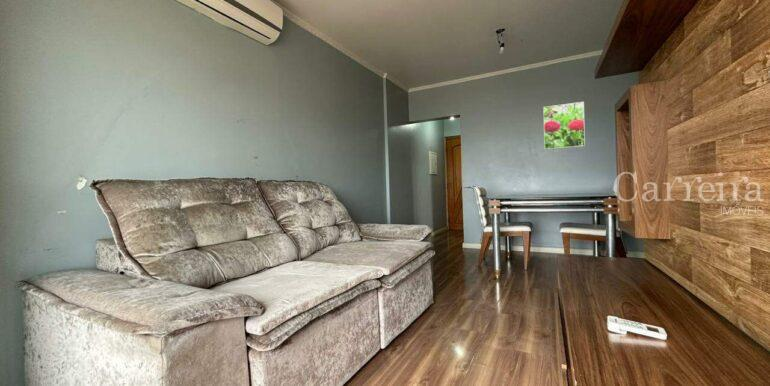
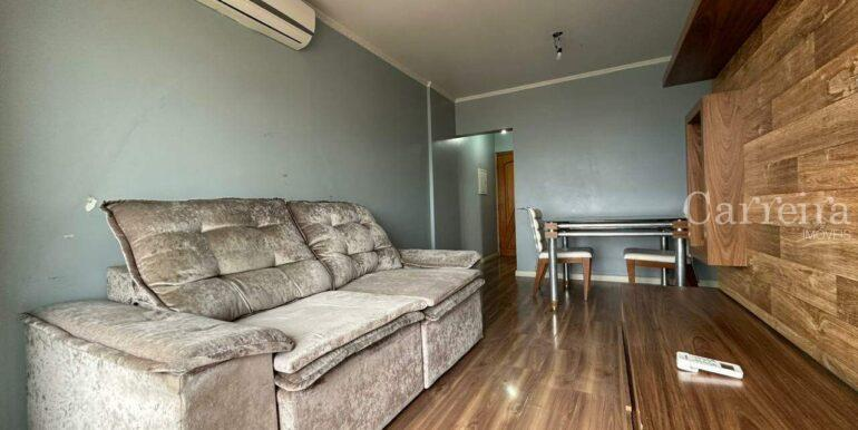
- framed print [542,101,586,150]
